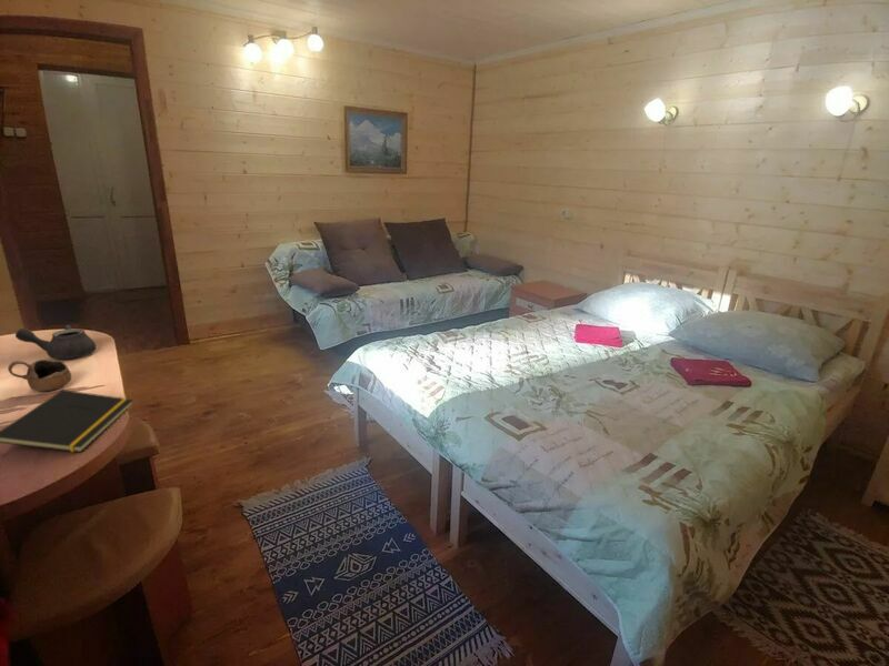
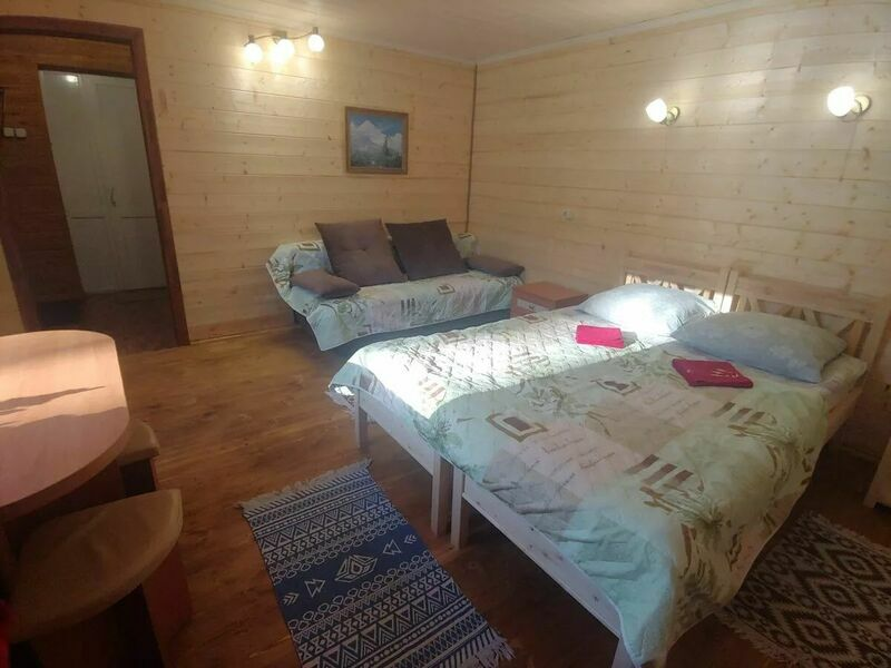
- teapot [14,324,97,360]
- cup [7,359,72,393]
- notepad [0,389,134,453]
